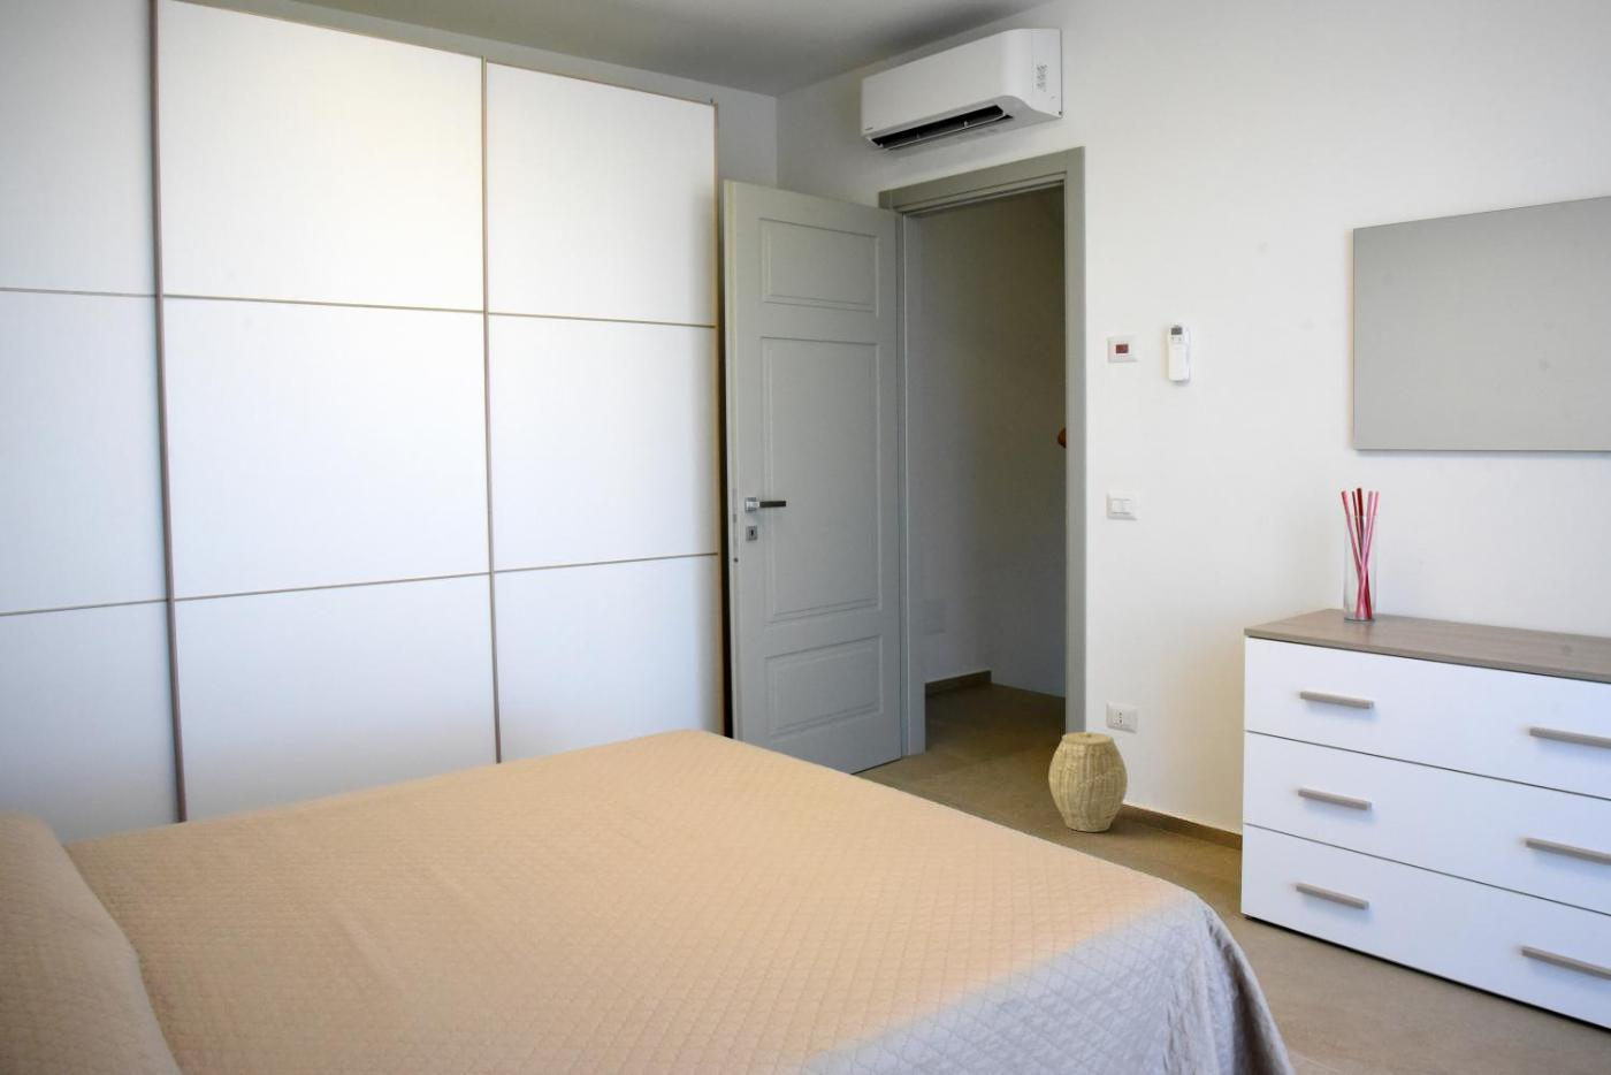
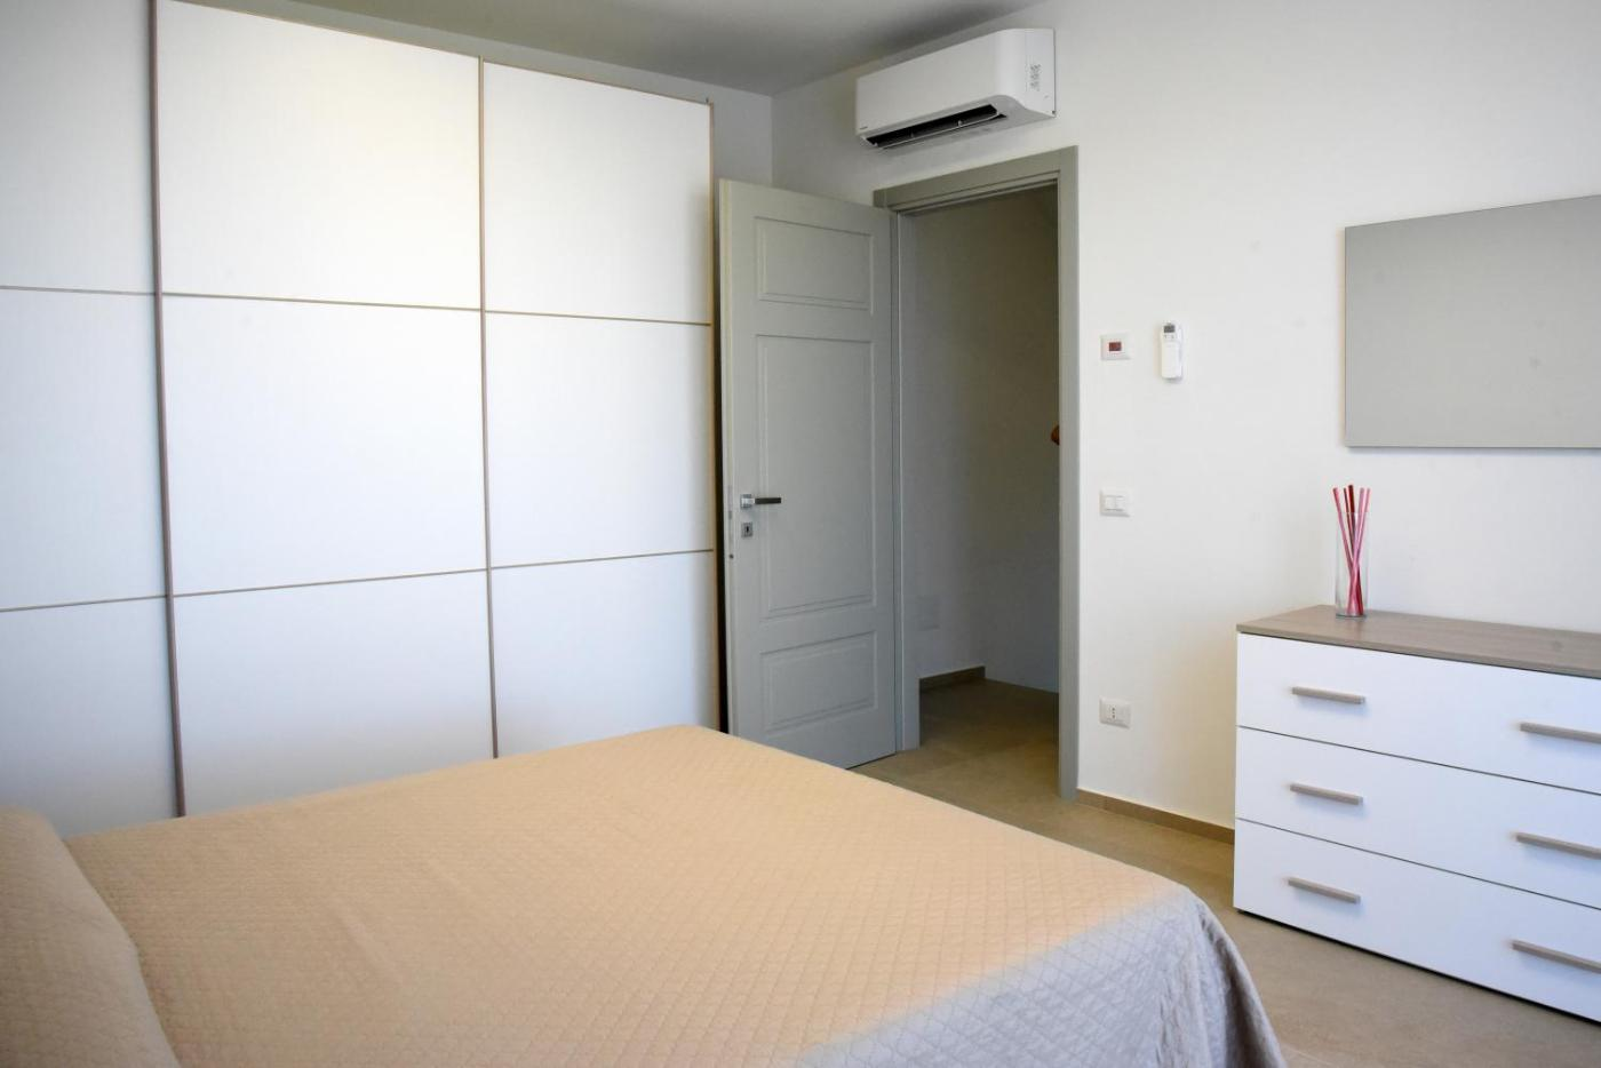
- woven basket [1047,731,1129,834]
